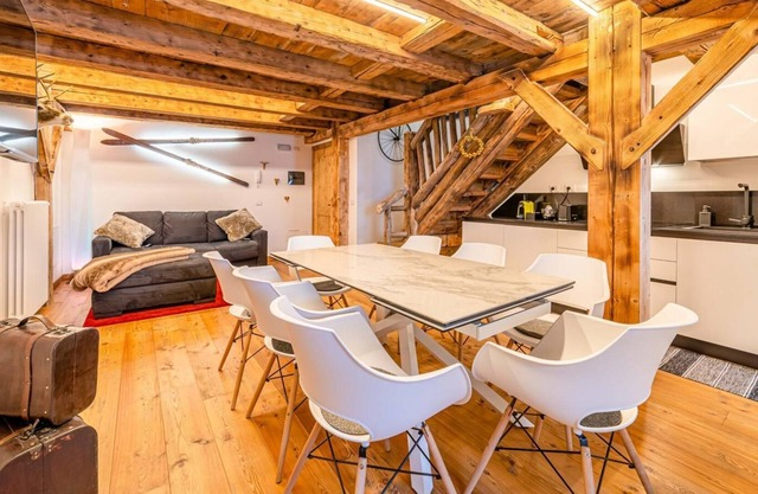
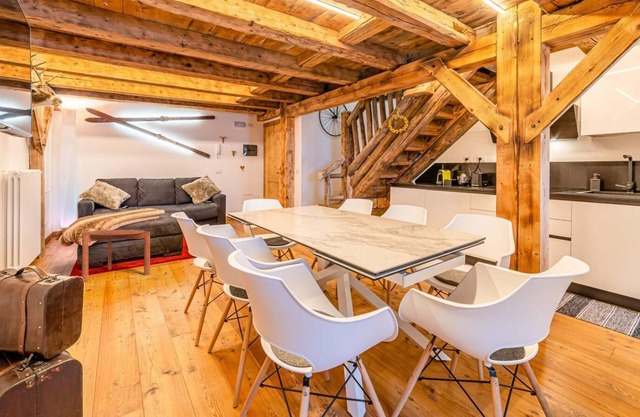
+ side table [81,229,151,284]
